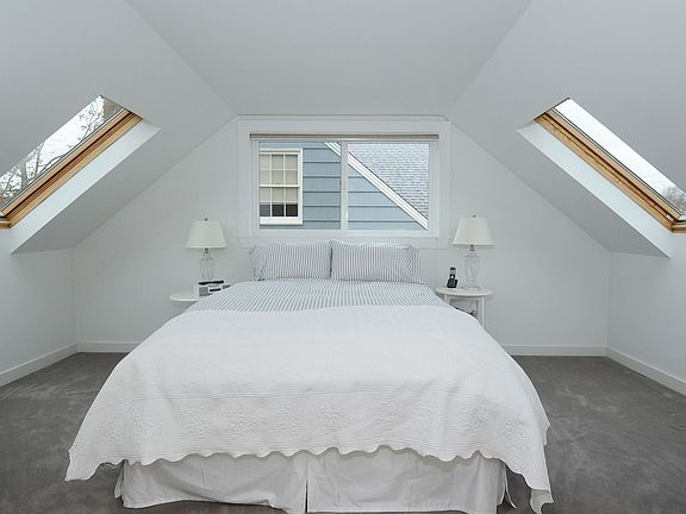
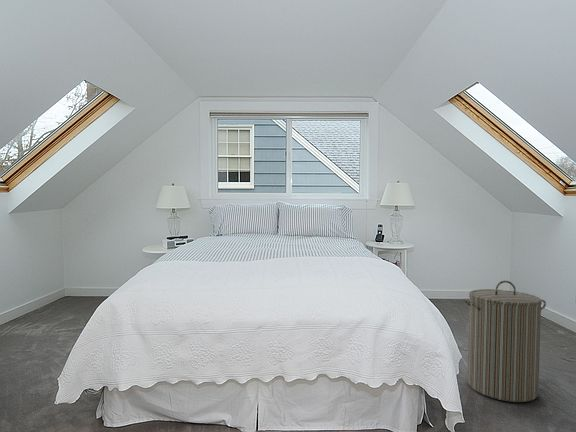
+ laundry hamper [463,280,547,403]
